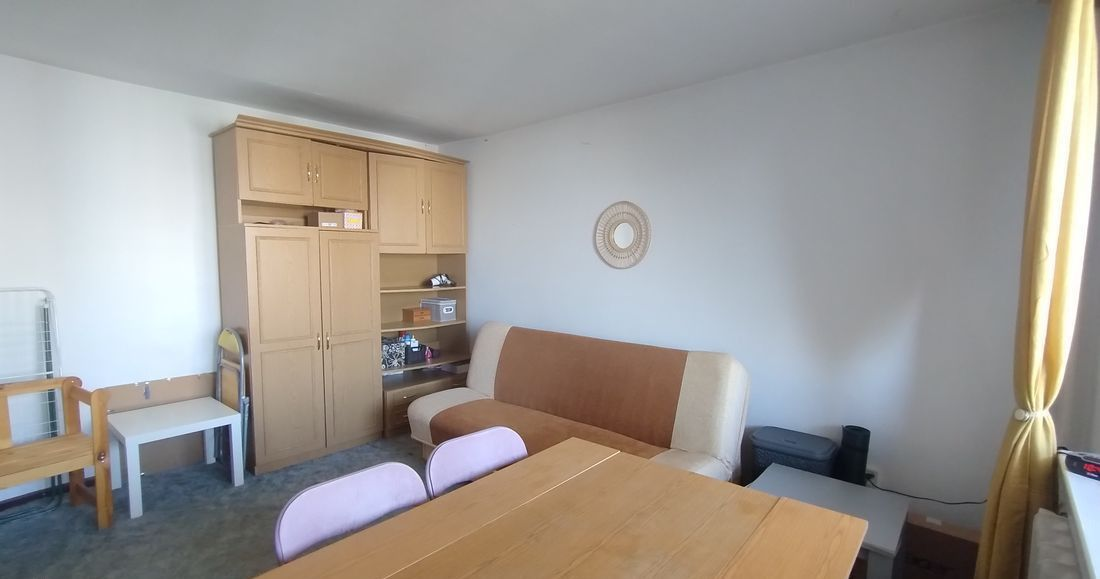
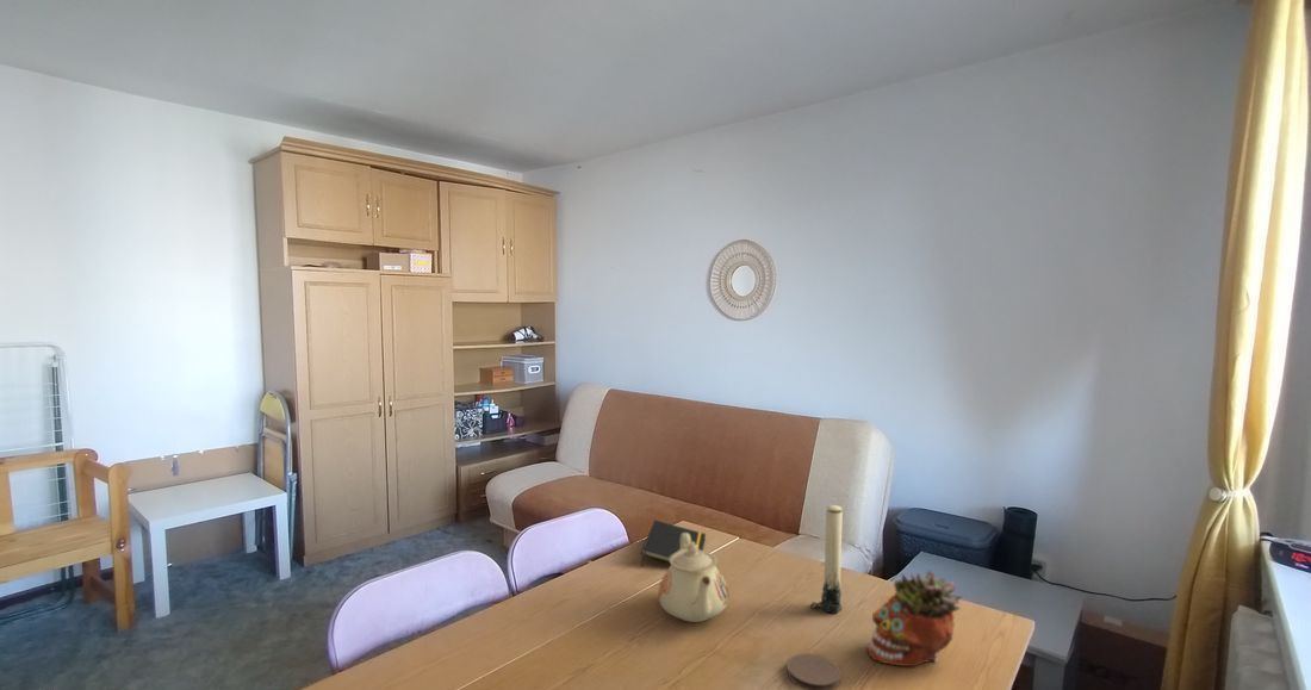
+ coaster [787,652,841,690]
+ candle [809,504,844,614]
+ notepad [640,518,707,567]
+ succulent planter [866,568,963,667]
+ teapot [657,533,729,623]
